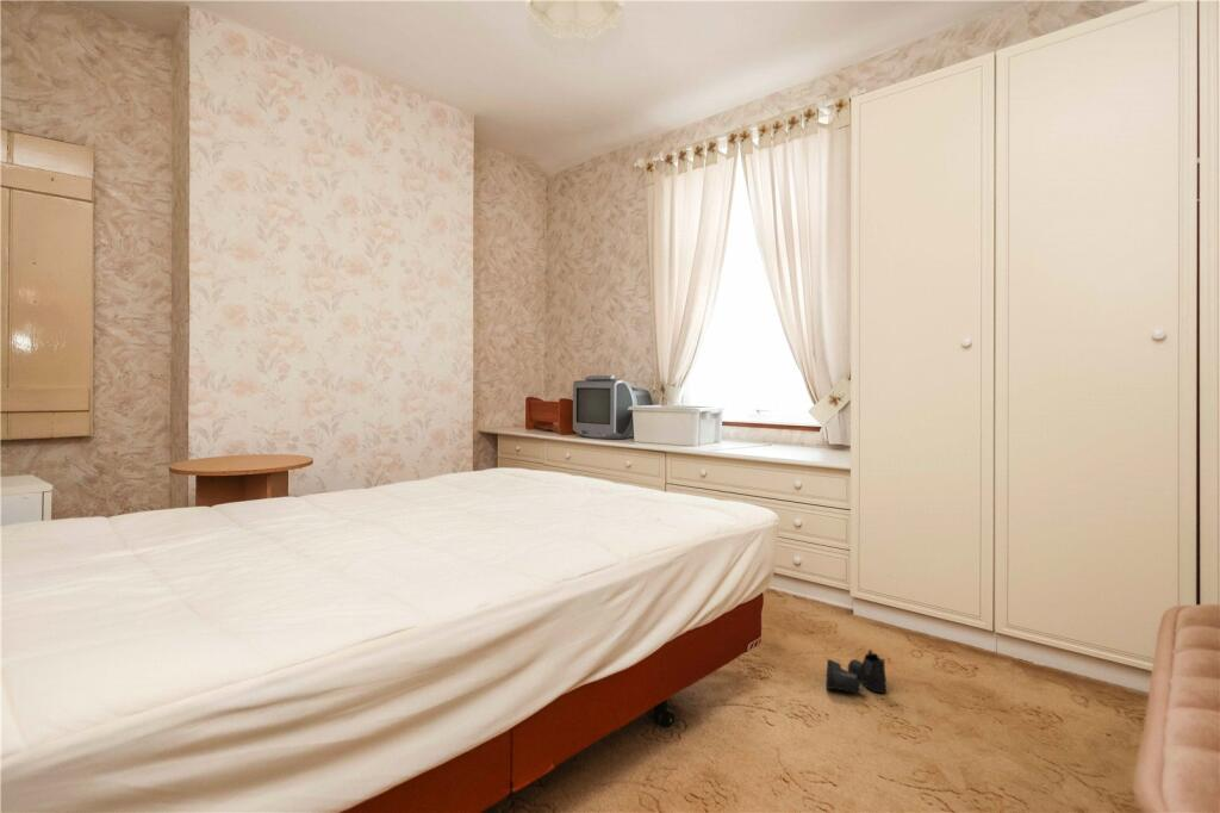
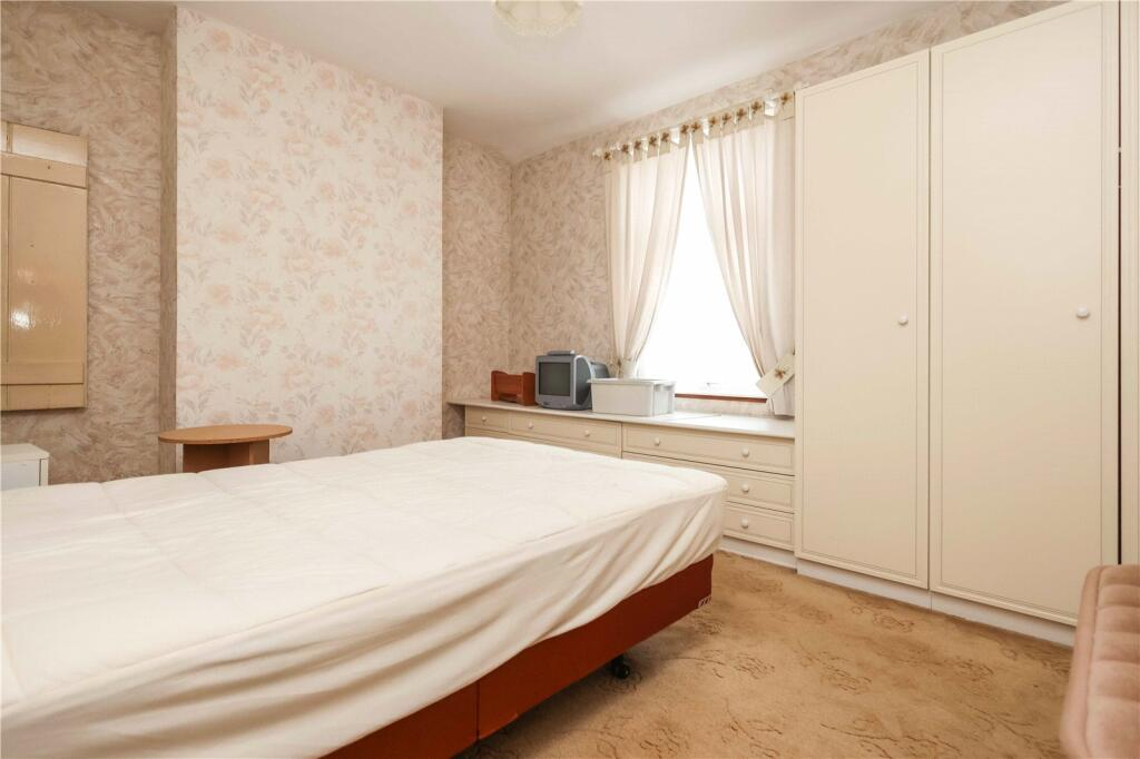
- boots [824,648,888,695]
